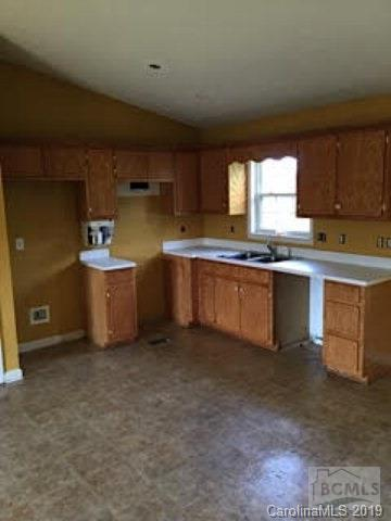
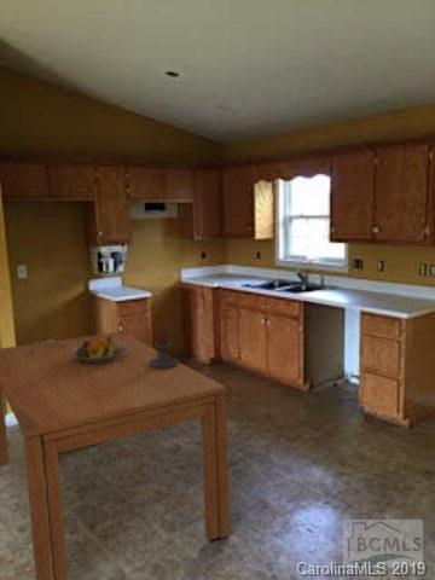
+ fruit bowl [70,337,128,364]
+ candle holder [149,323,180,369]
+ dining table [0,331,231,580]
